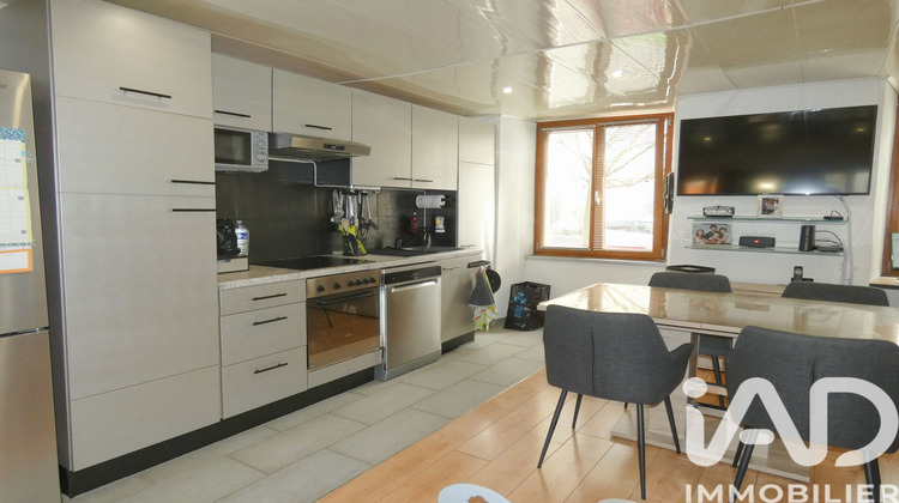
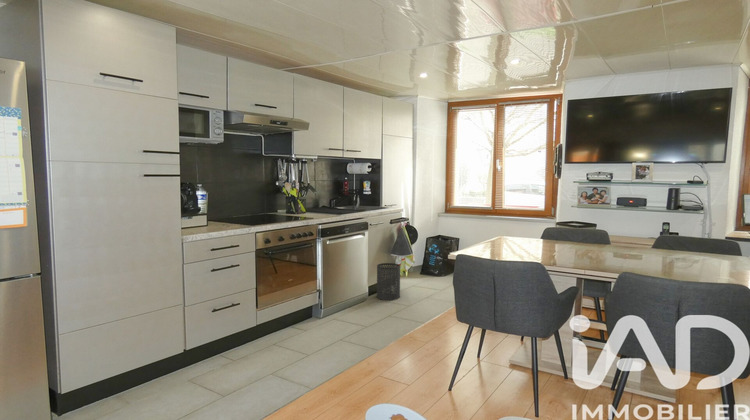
+ trash can [376,262,401,301]
